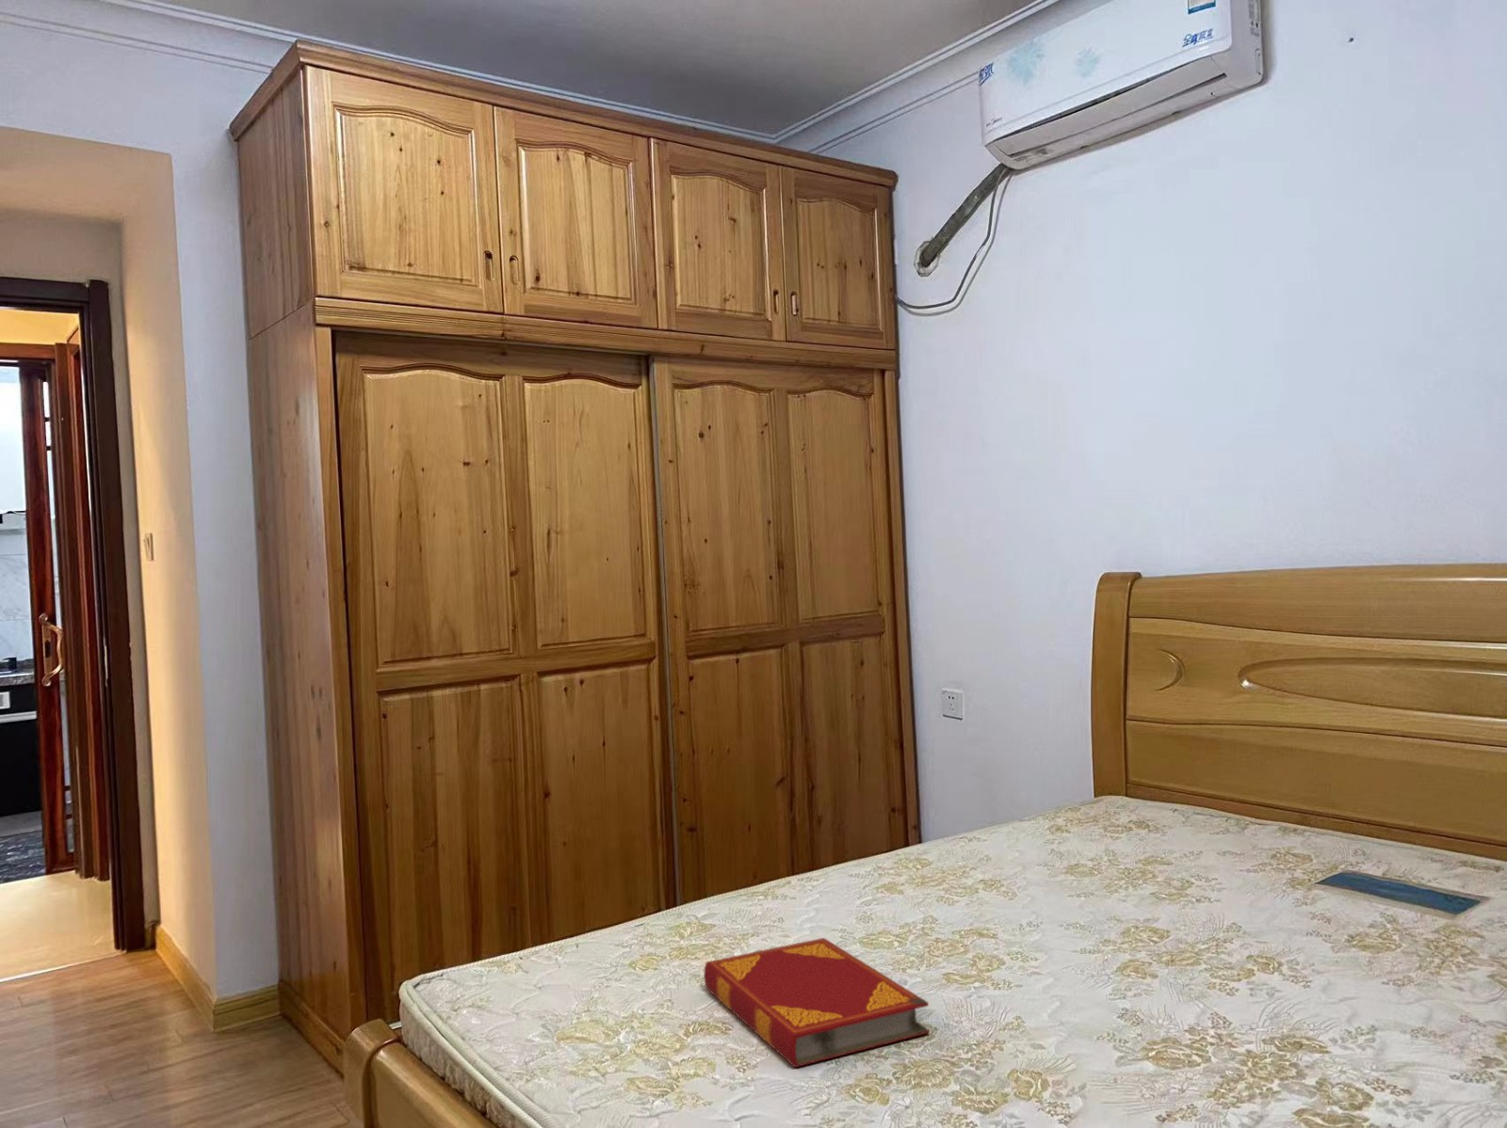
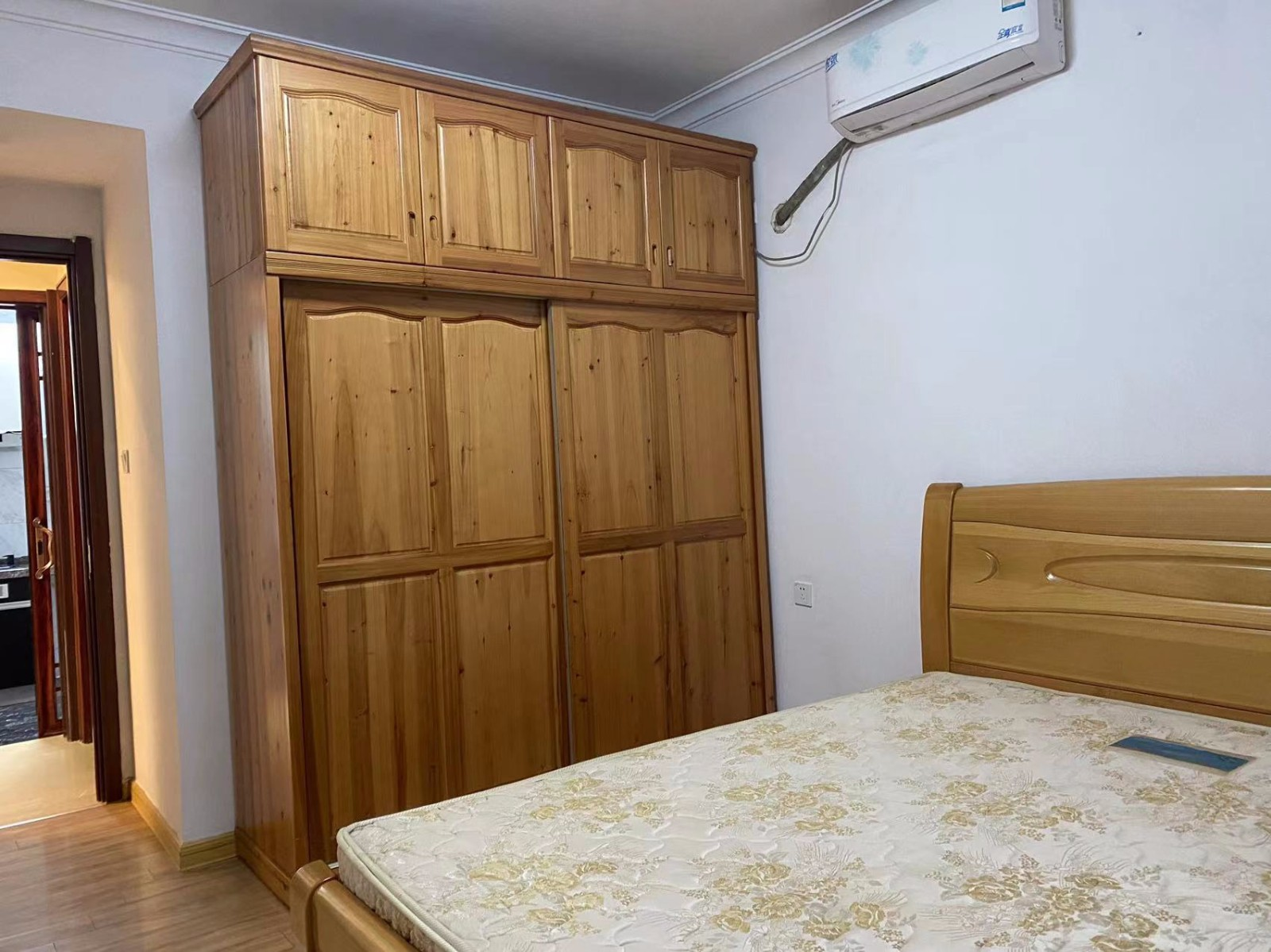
- hardback book [703,937,931,1069]
